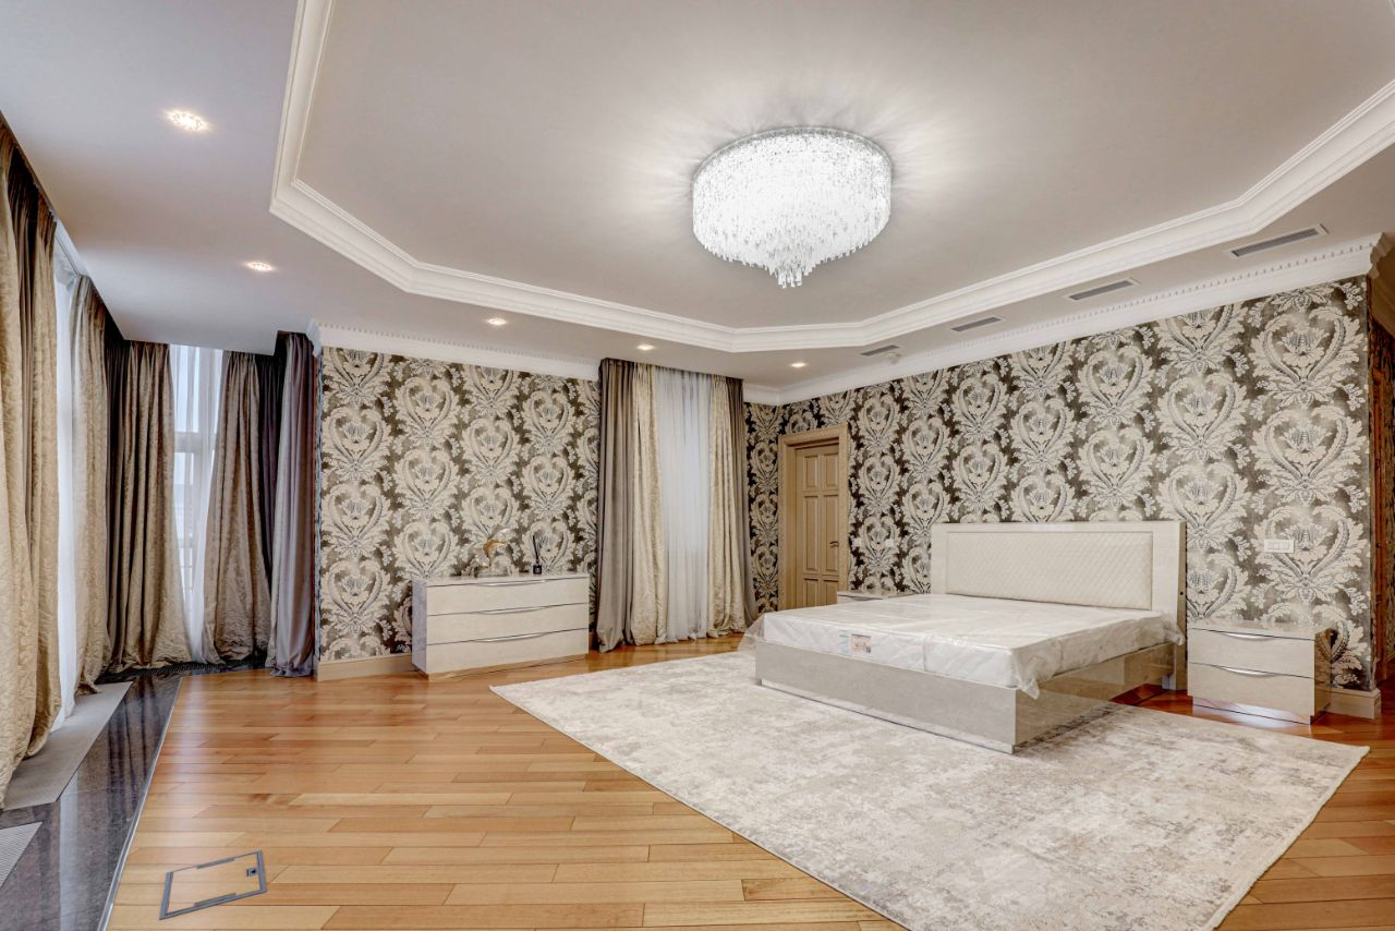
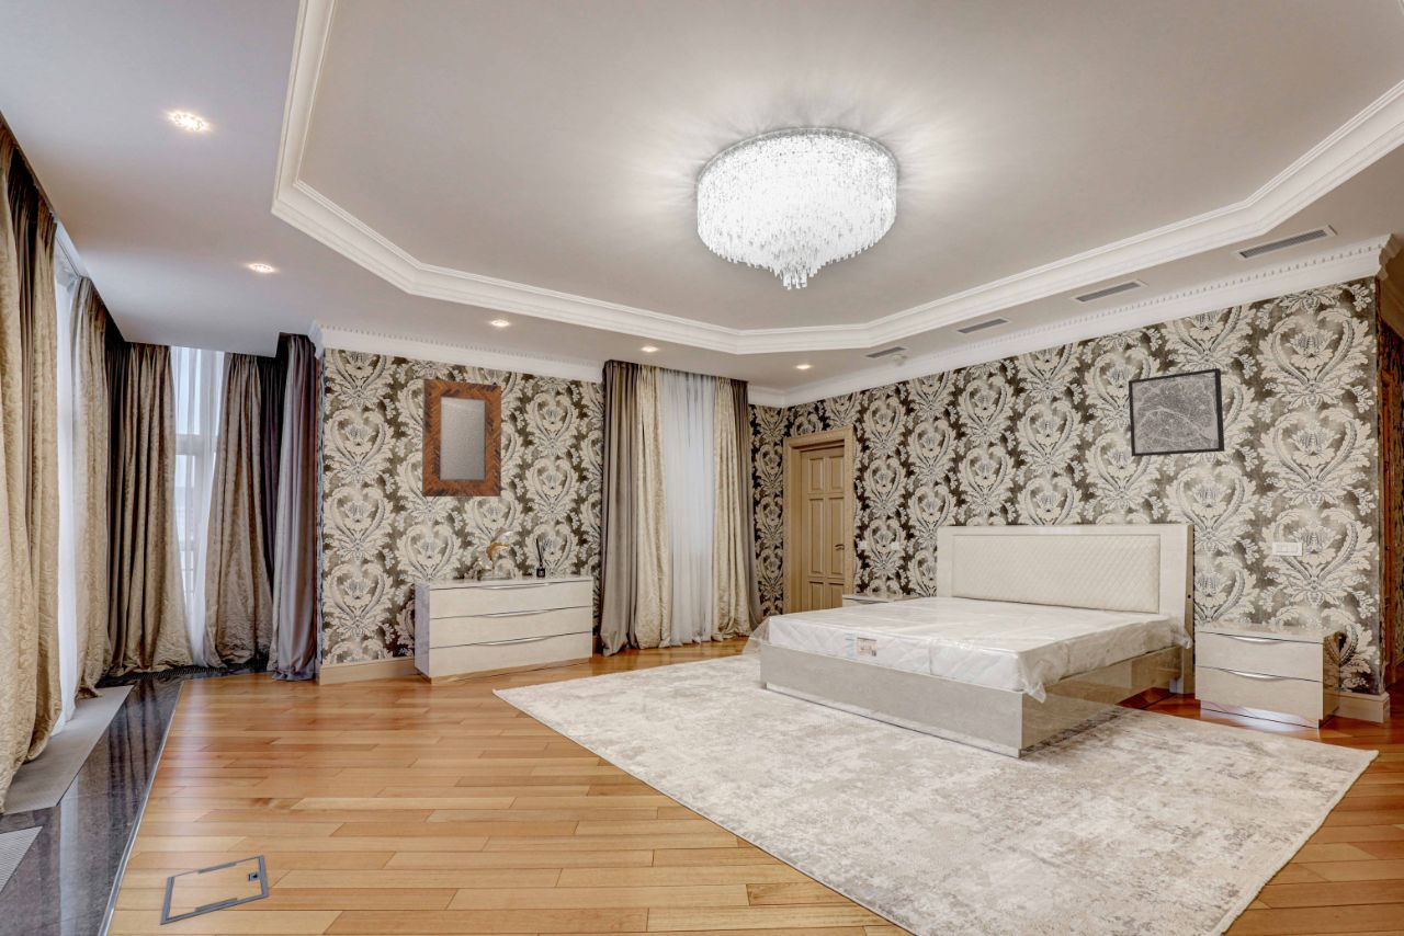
+ home mirror [421,378,502,498]
+ wall art [1128,367,1225,457]
